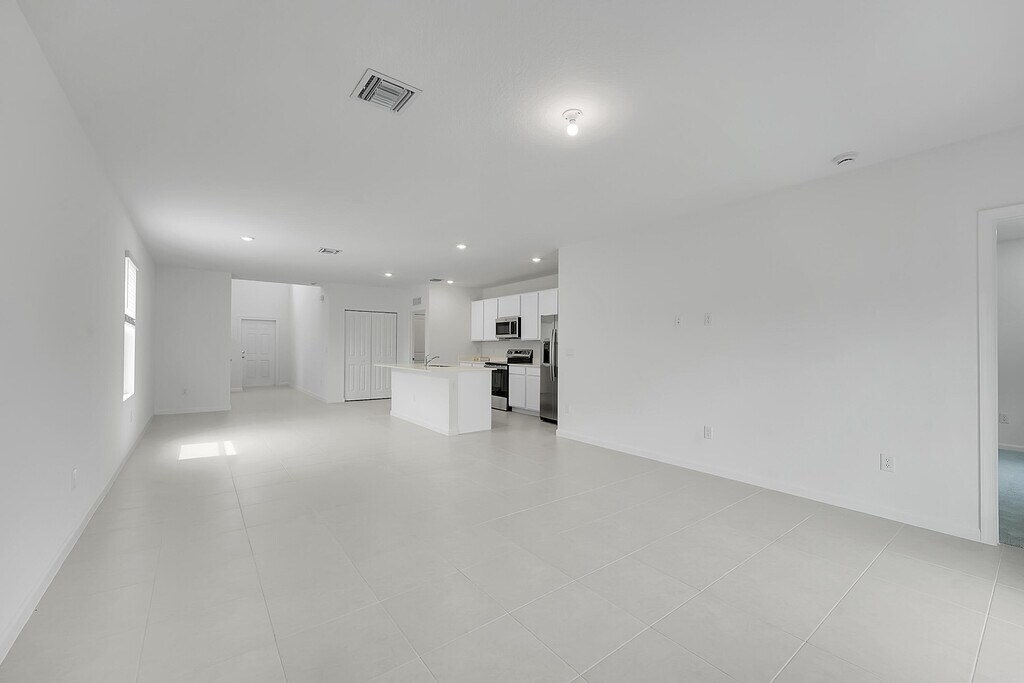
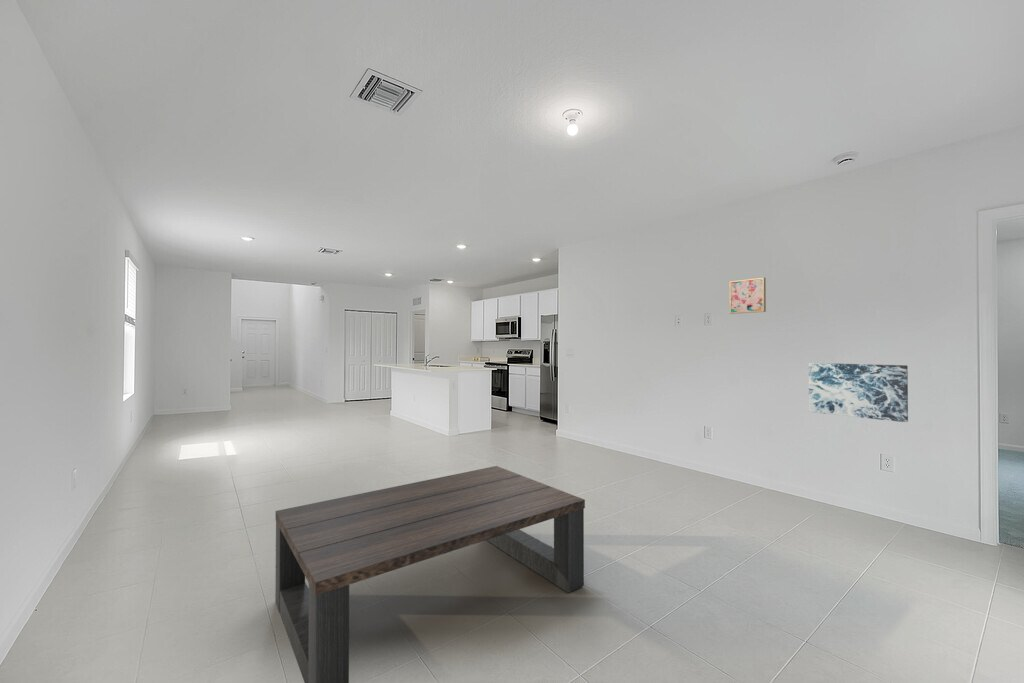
+ wall art [808,362,909,423]
+ wall art [729,277,767,315]
+ coffee table [274,465,586,683]
